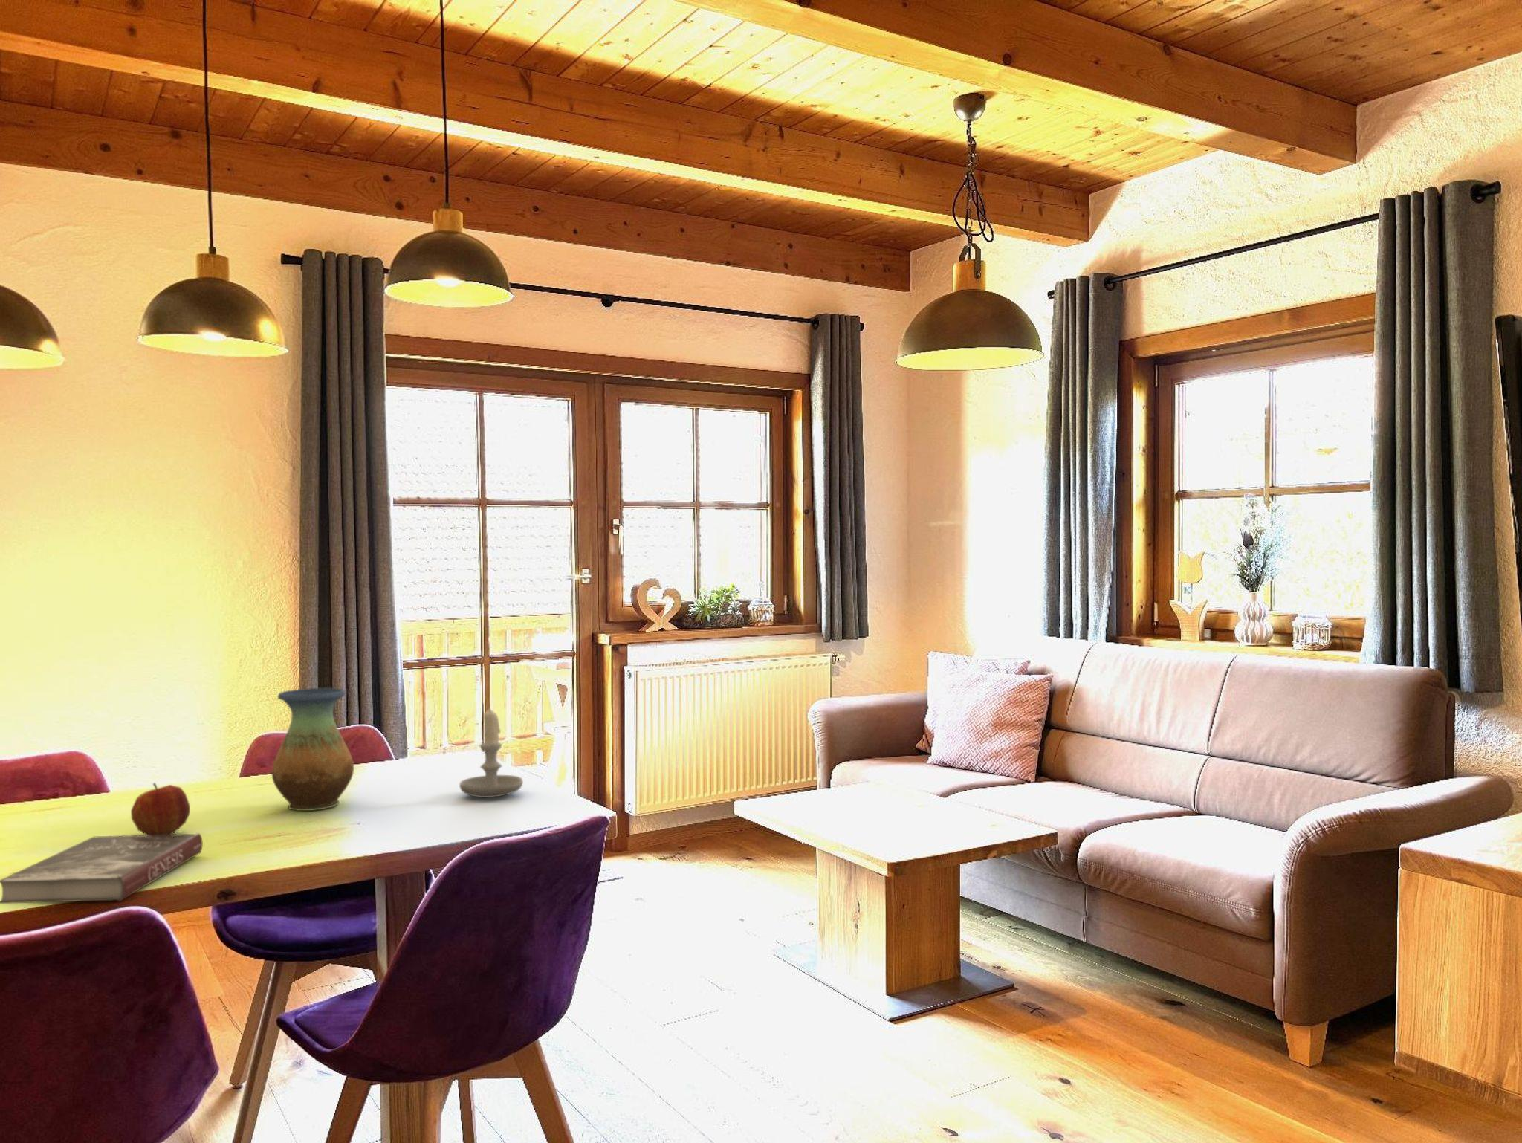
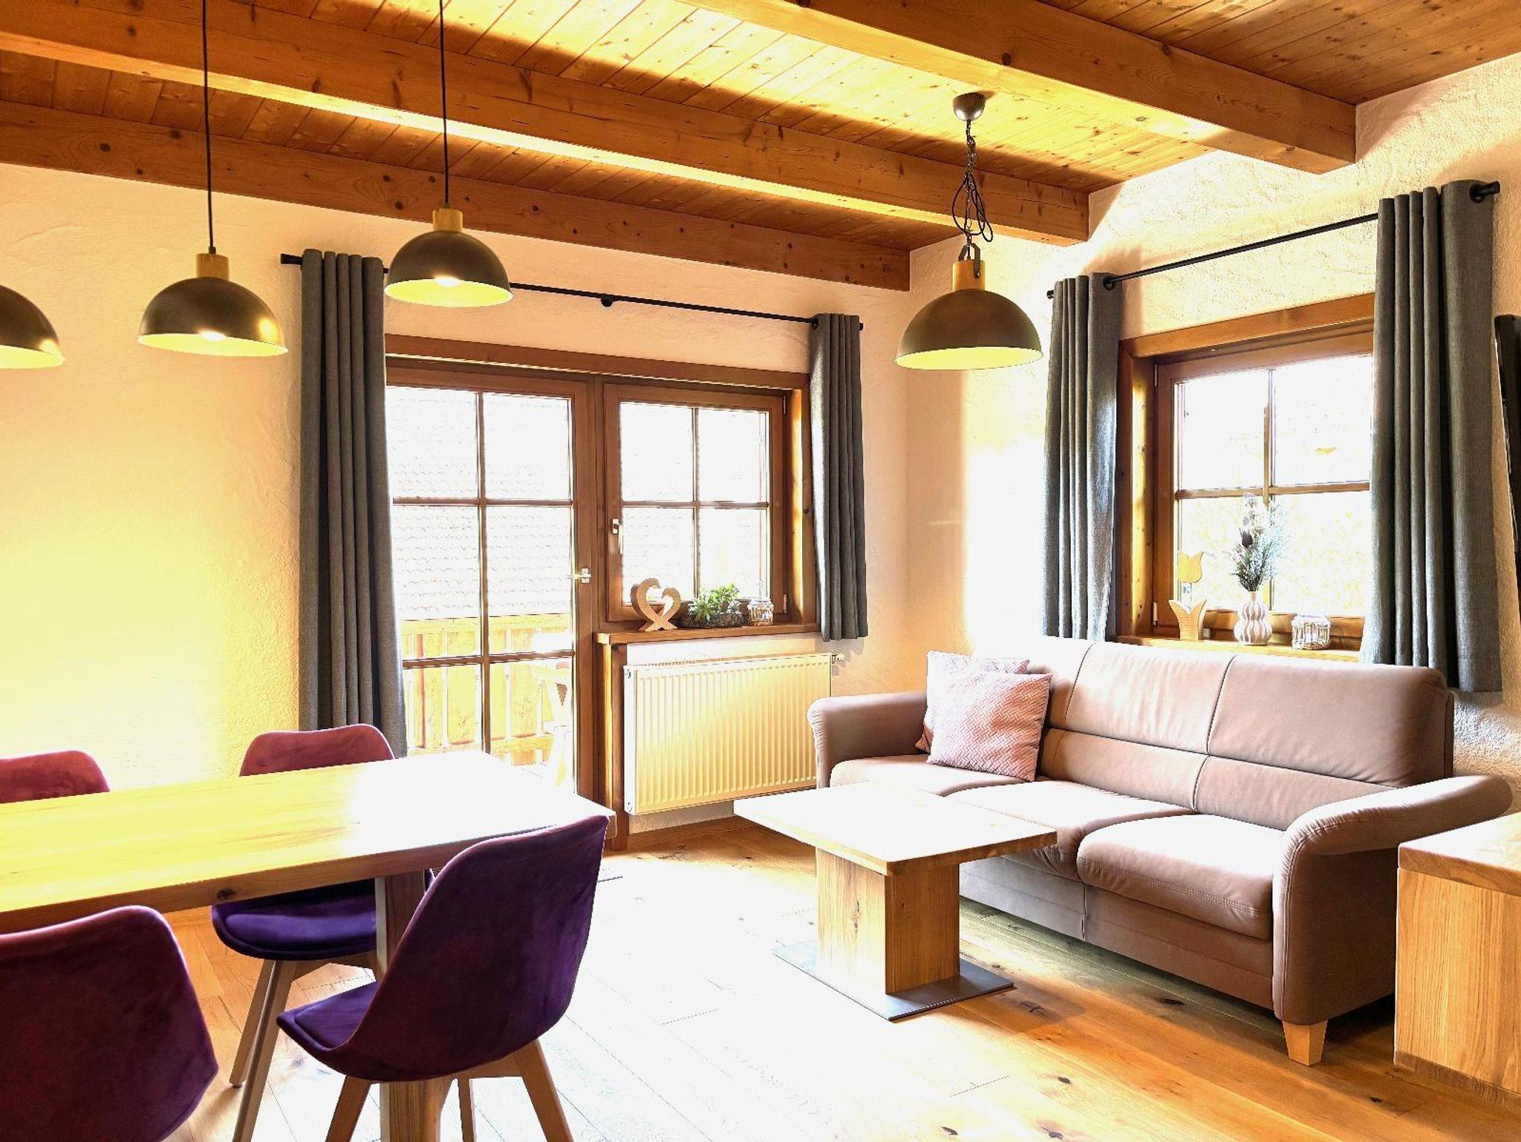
- book [0,832,204,904]
- vase [271,688,354,812]
- candle [459,707,523,798]
- apple [130,783,191,836]
